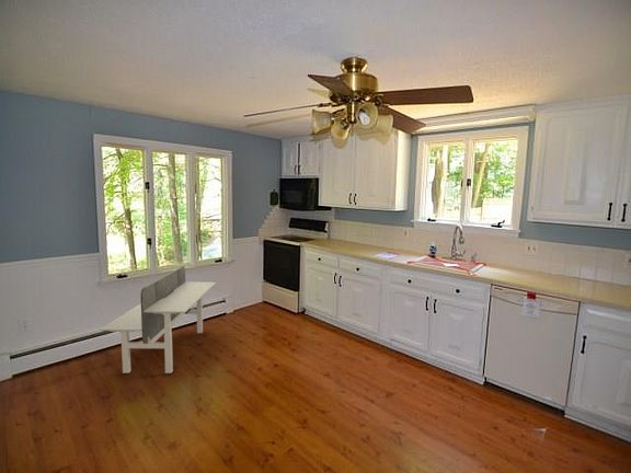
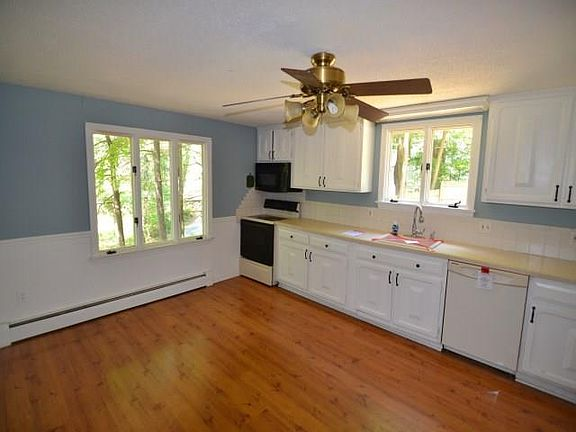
- desk [100,266,217,374]
